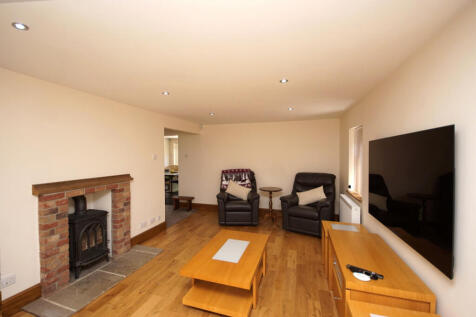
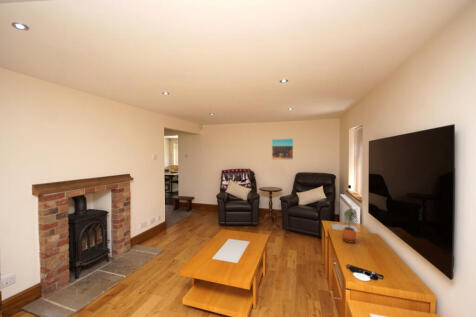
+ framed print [271,138,294,161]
+ potted plant [341,207,359,244]
